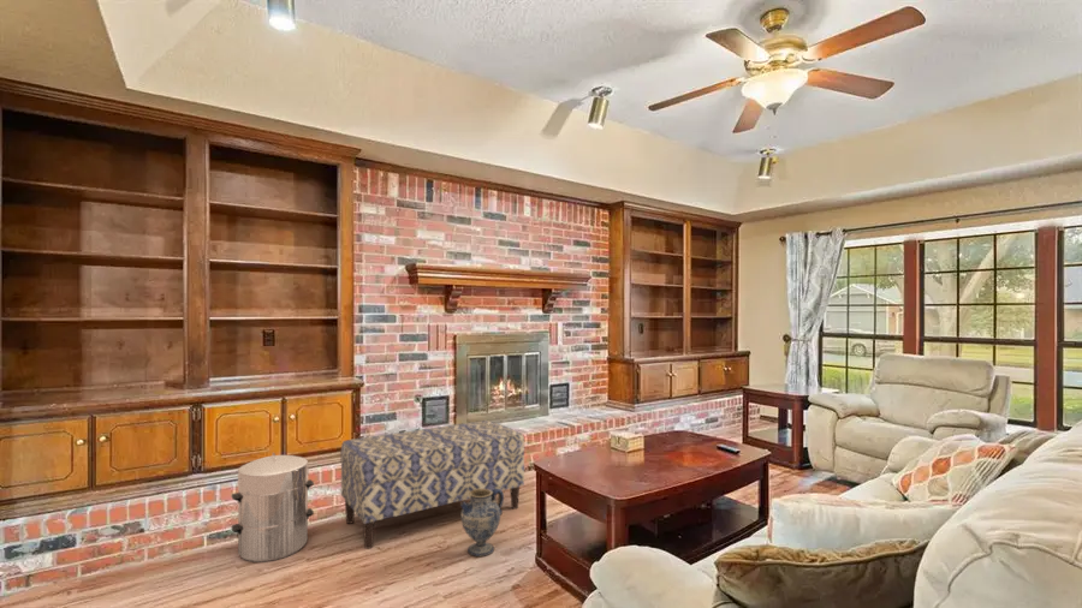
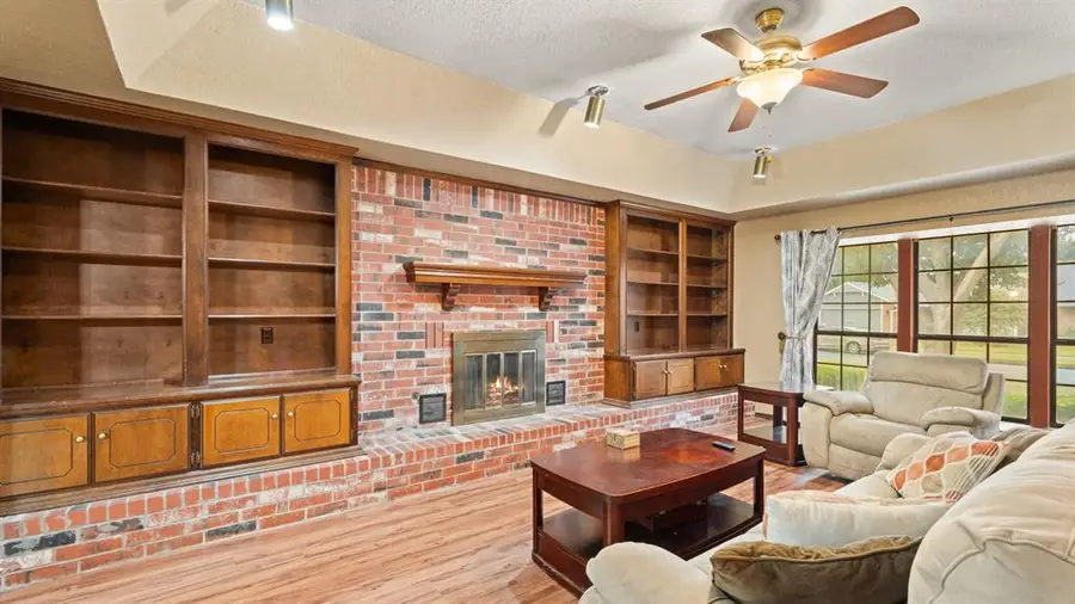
- waste bin [231,452,315,564]
- ceramic jug [459,488,505,558]
- bench [339,419,525,550]
